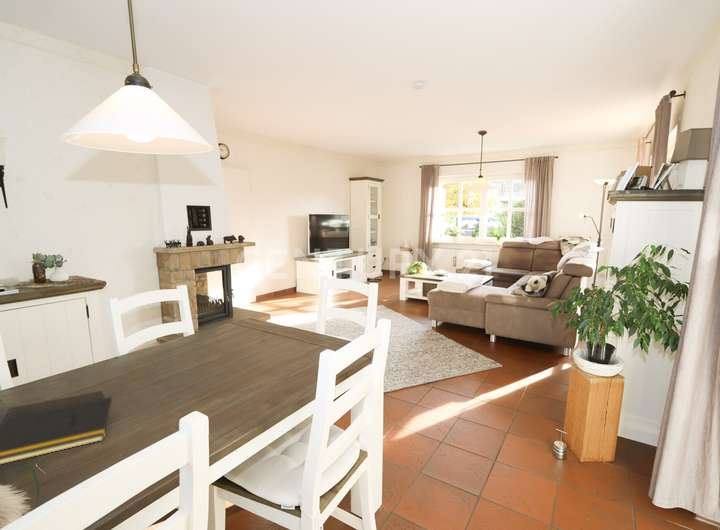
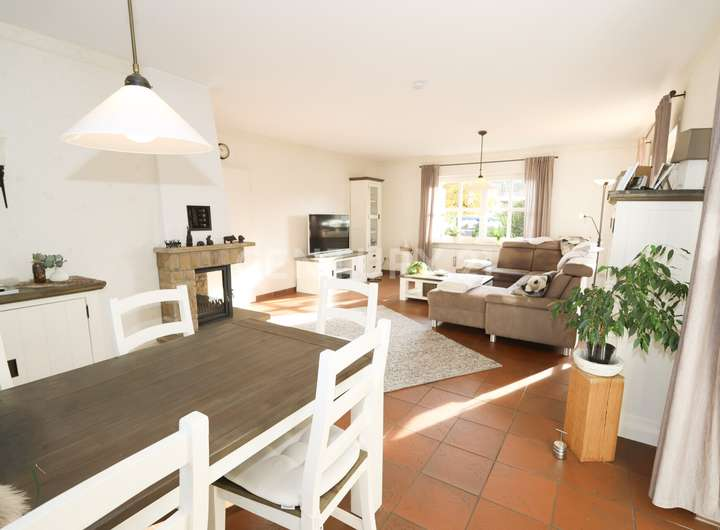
- notepad [0,396,113,466]
